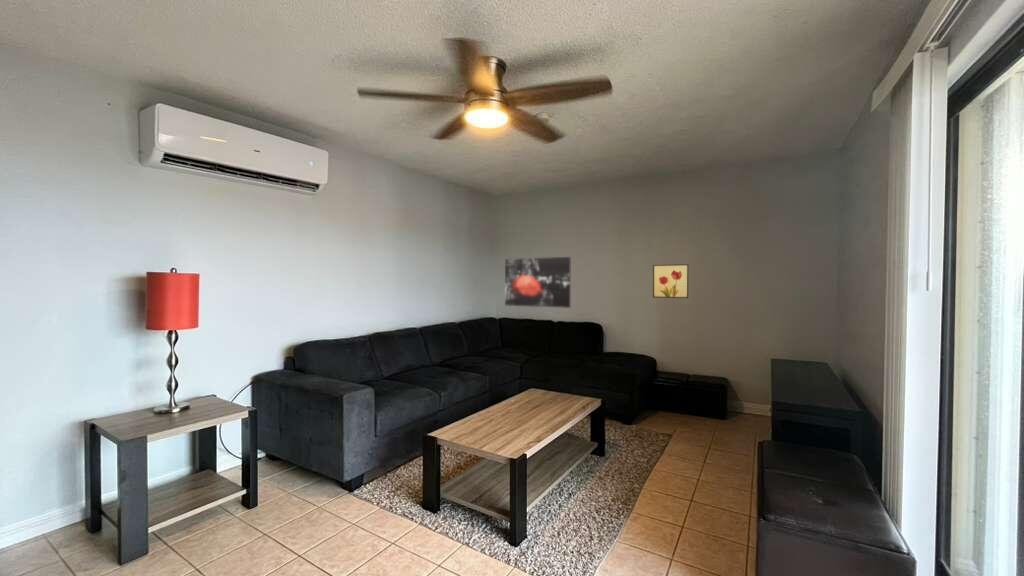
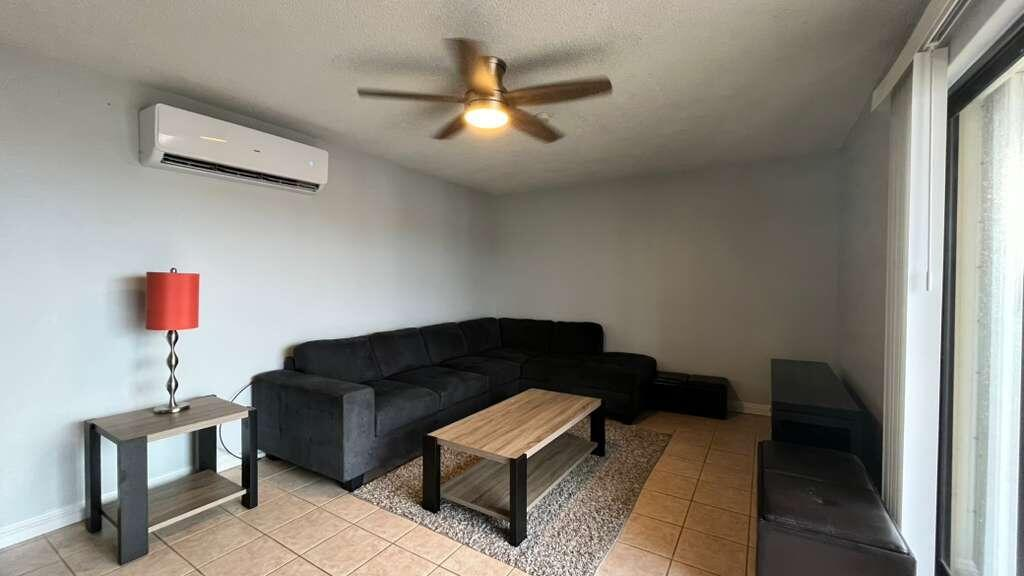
- wall art [652,263,689,299]
- wall art [504,256,571,309]
